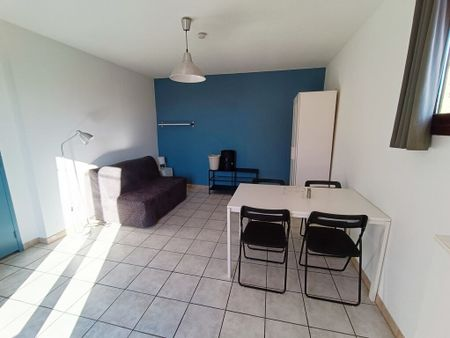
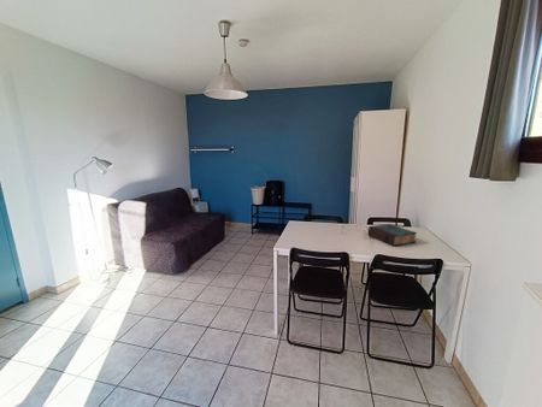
+ book [367,223,418,247]
